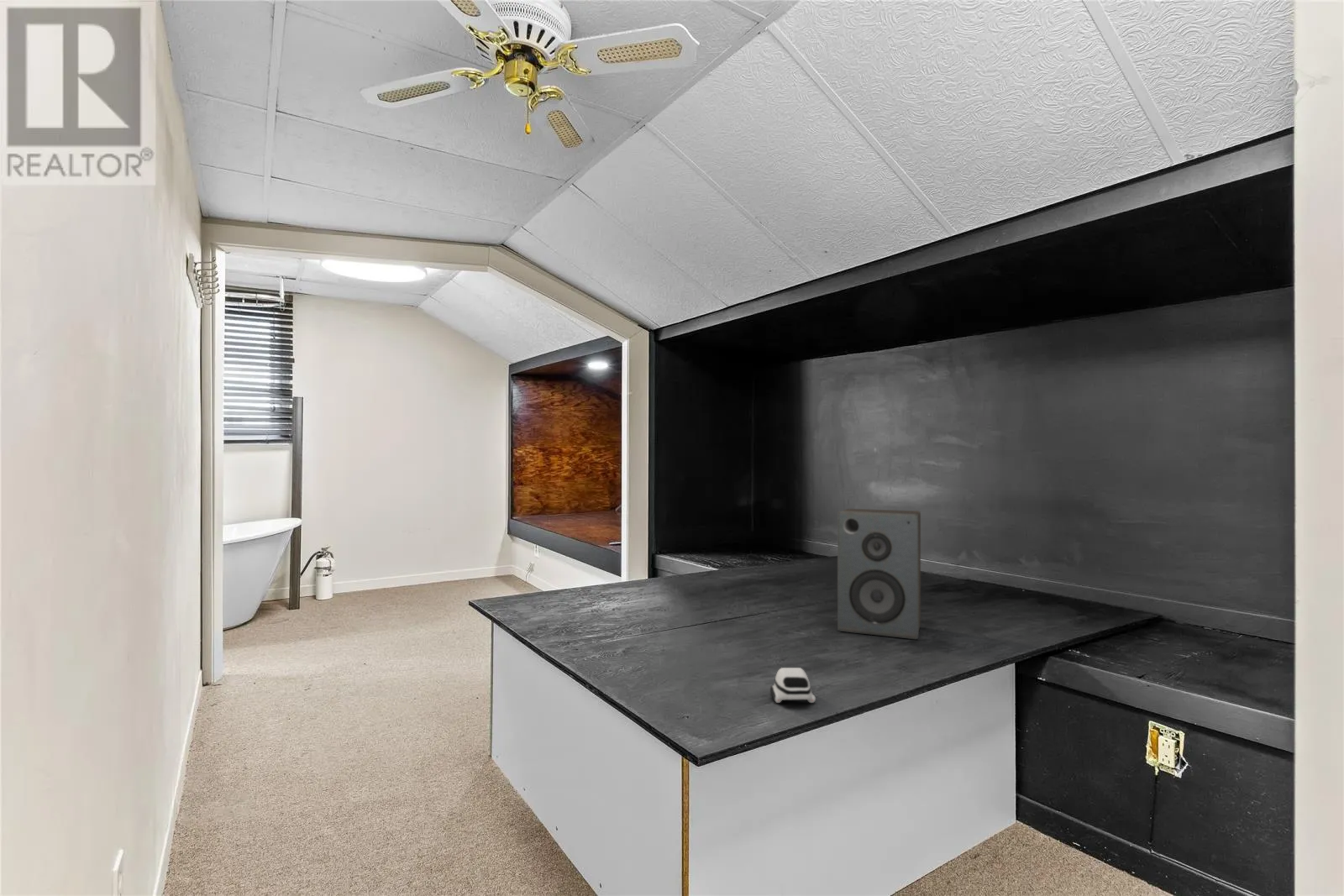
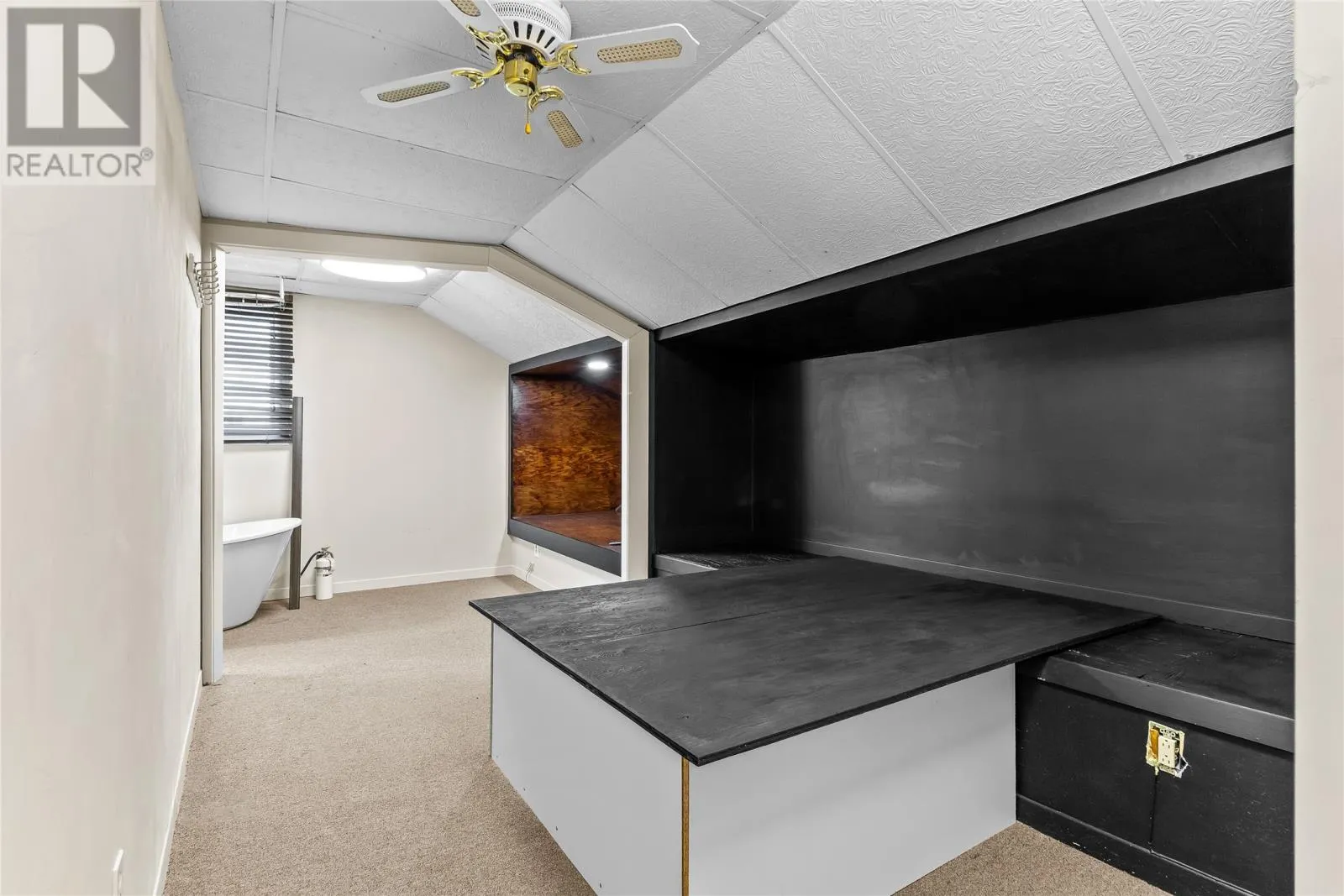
- computer mouse [769,667,816,704]
- speaker [837,508,921,640]
